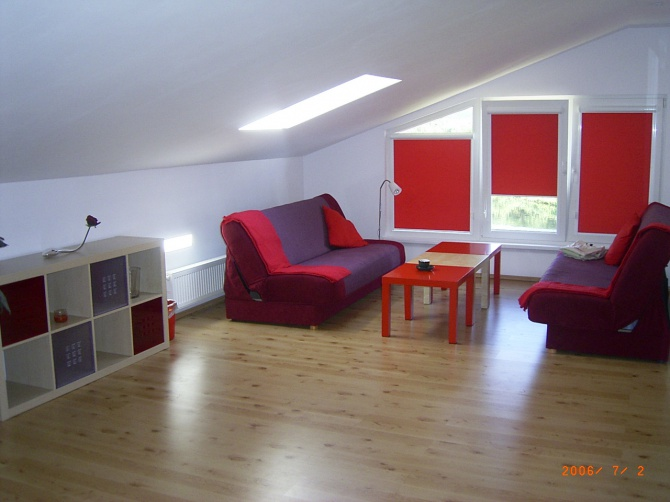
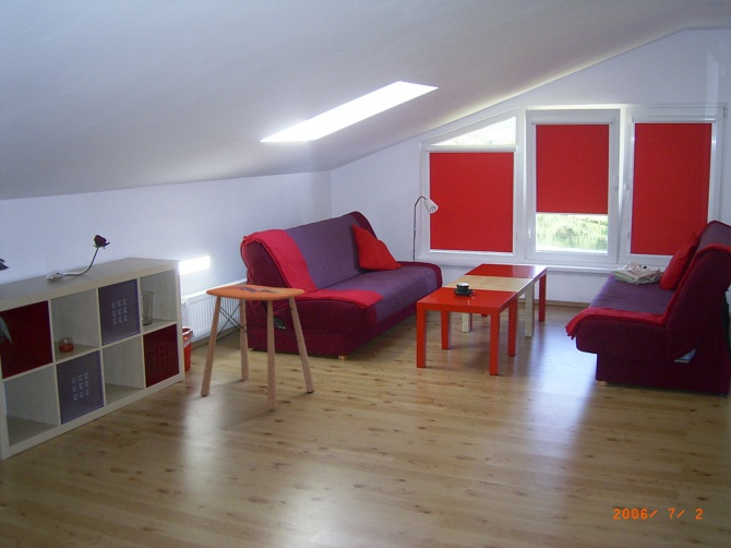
+ side table [200,284,316,409]
